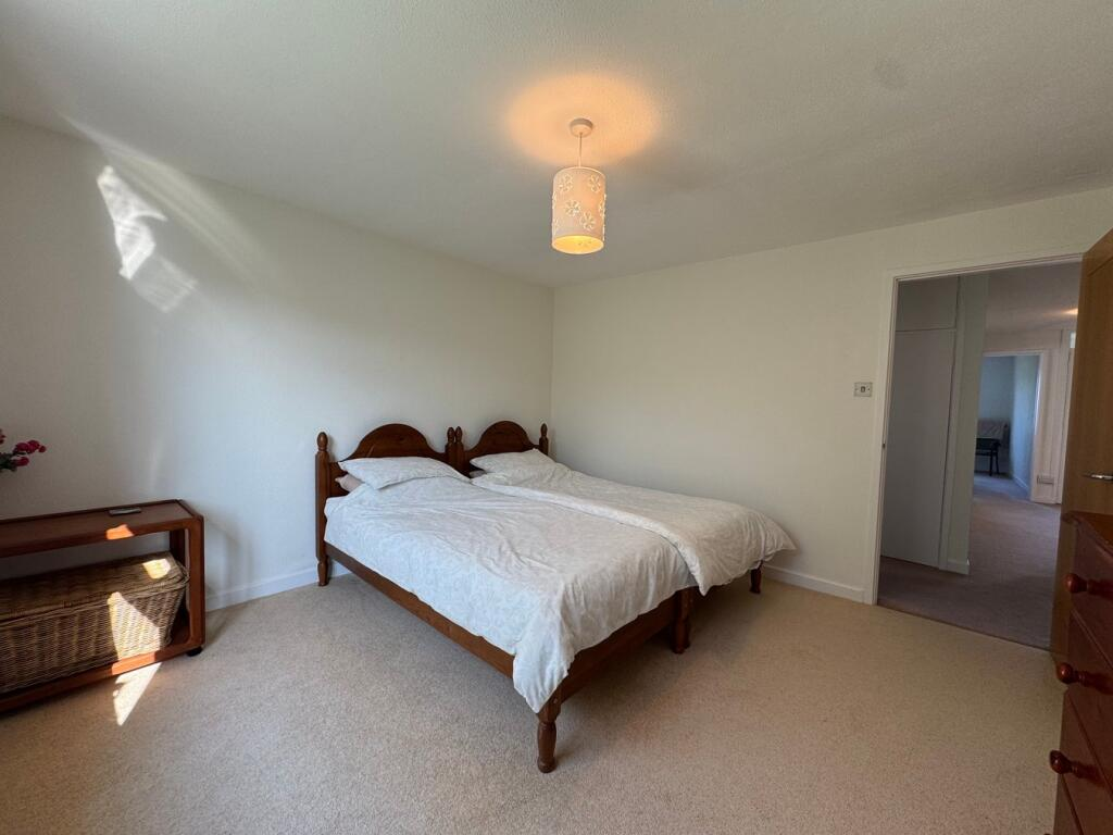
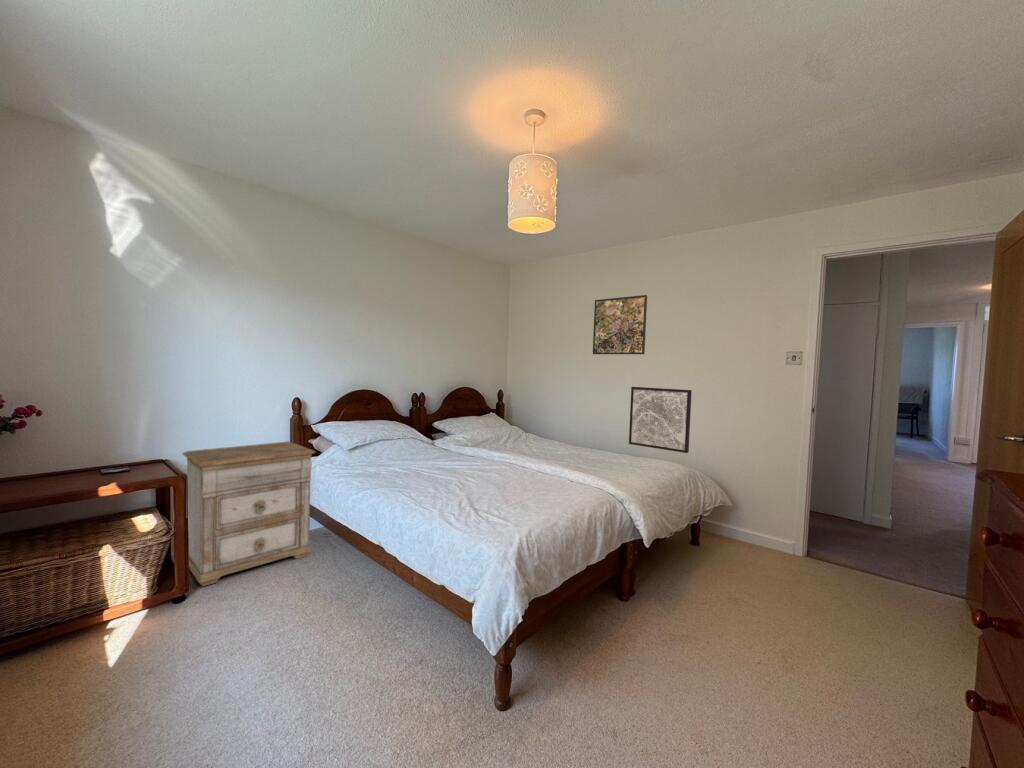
+ wall art [628,386,693,454]
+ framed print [592,294,648,355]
+ nightstand [181,441,317,587]
